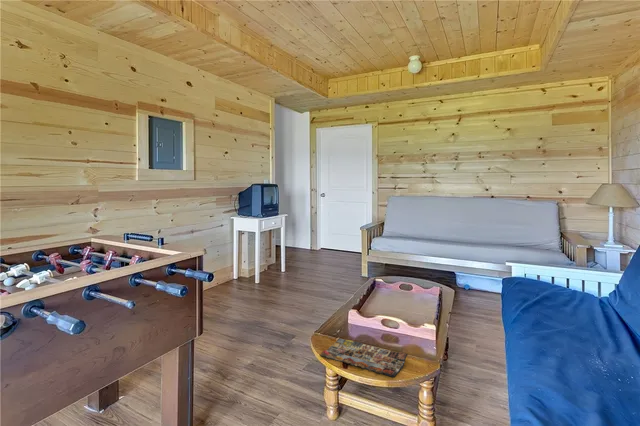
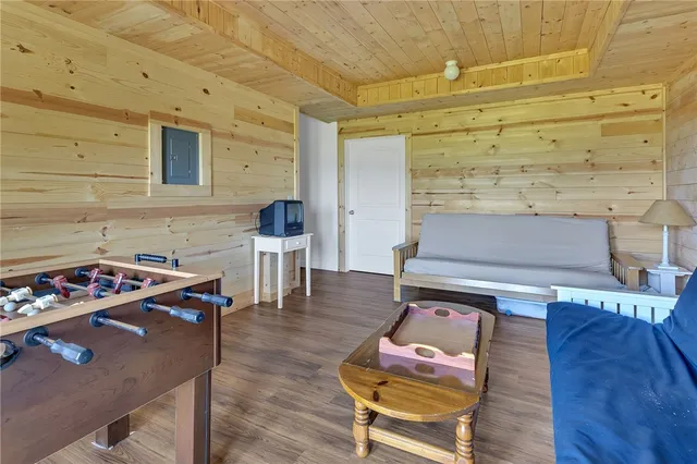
- magazine [319,338,409,378]
